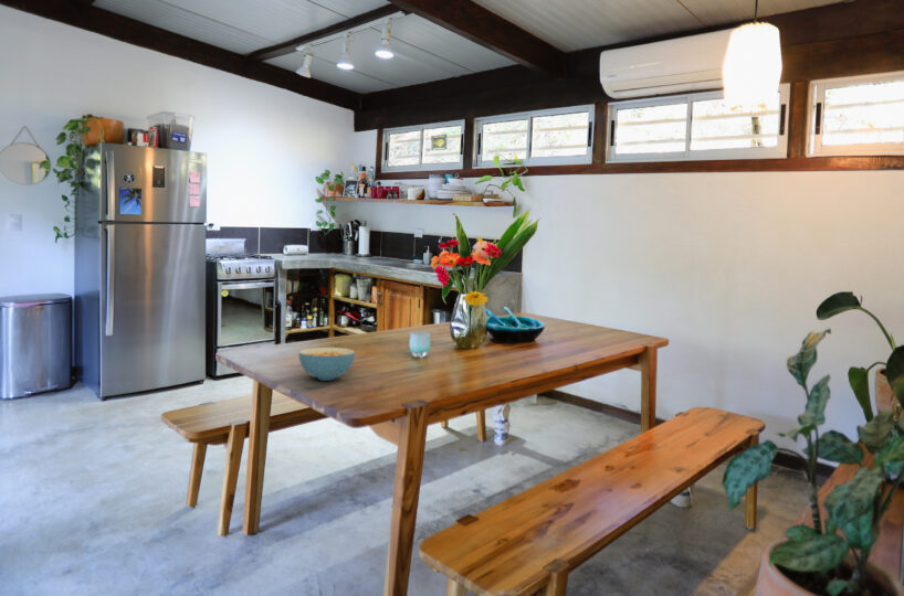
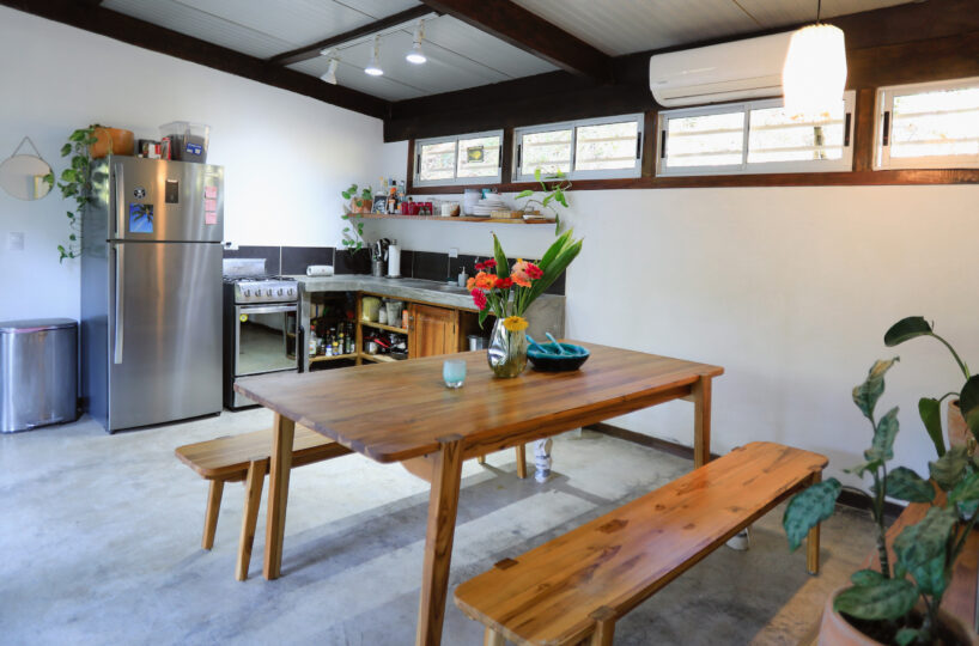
- cereal bowl [297,347,356,382]
